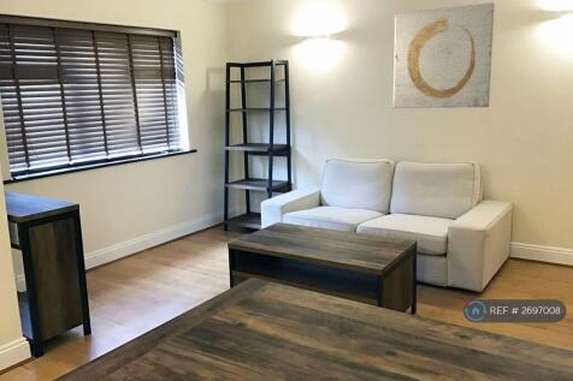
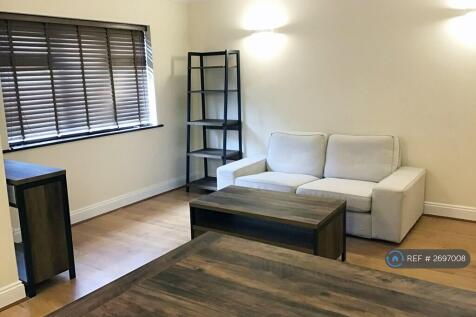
- wall art [392,1,496,109]
